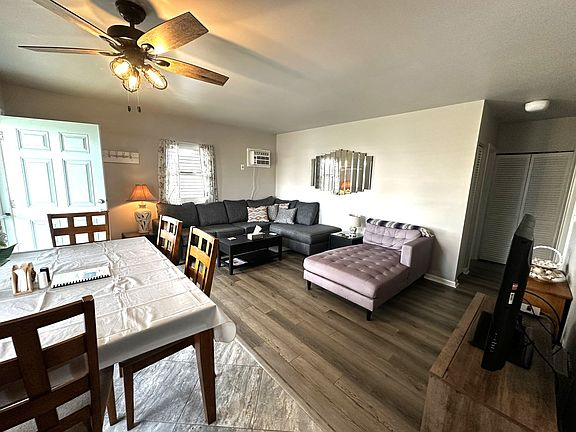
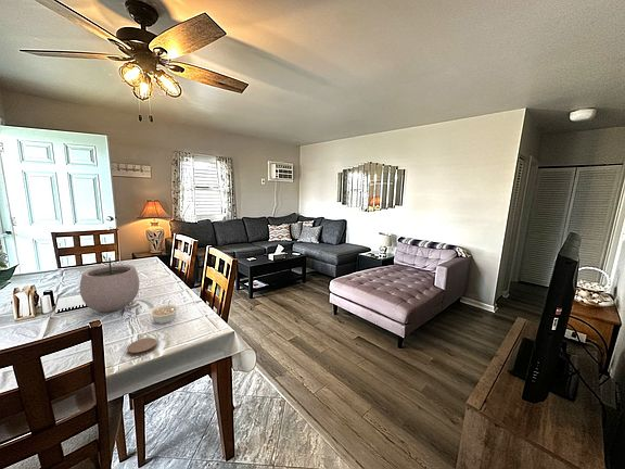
+ coaster [126,337,158,357]
+ legume [148,299,179,325]
+ plant pot [79,254,140,313]
